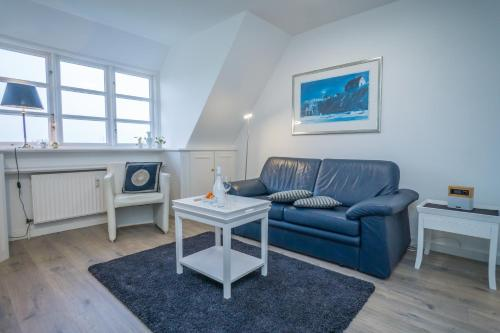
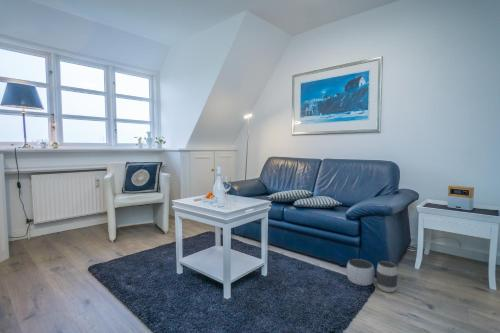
+ waste basket [346,258,398,293]
